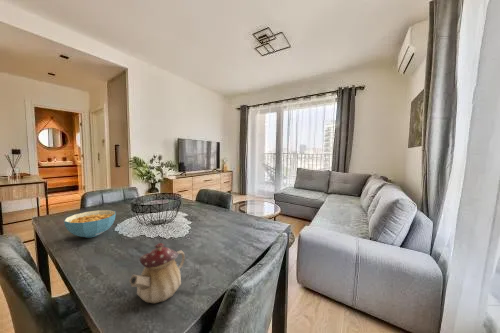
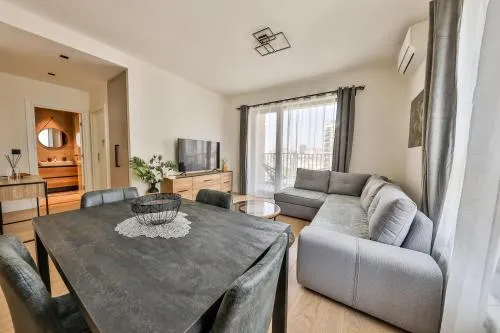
- cereal bowl [63,209,117,239]
- teapot [128,242,186,304]
